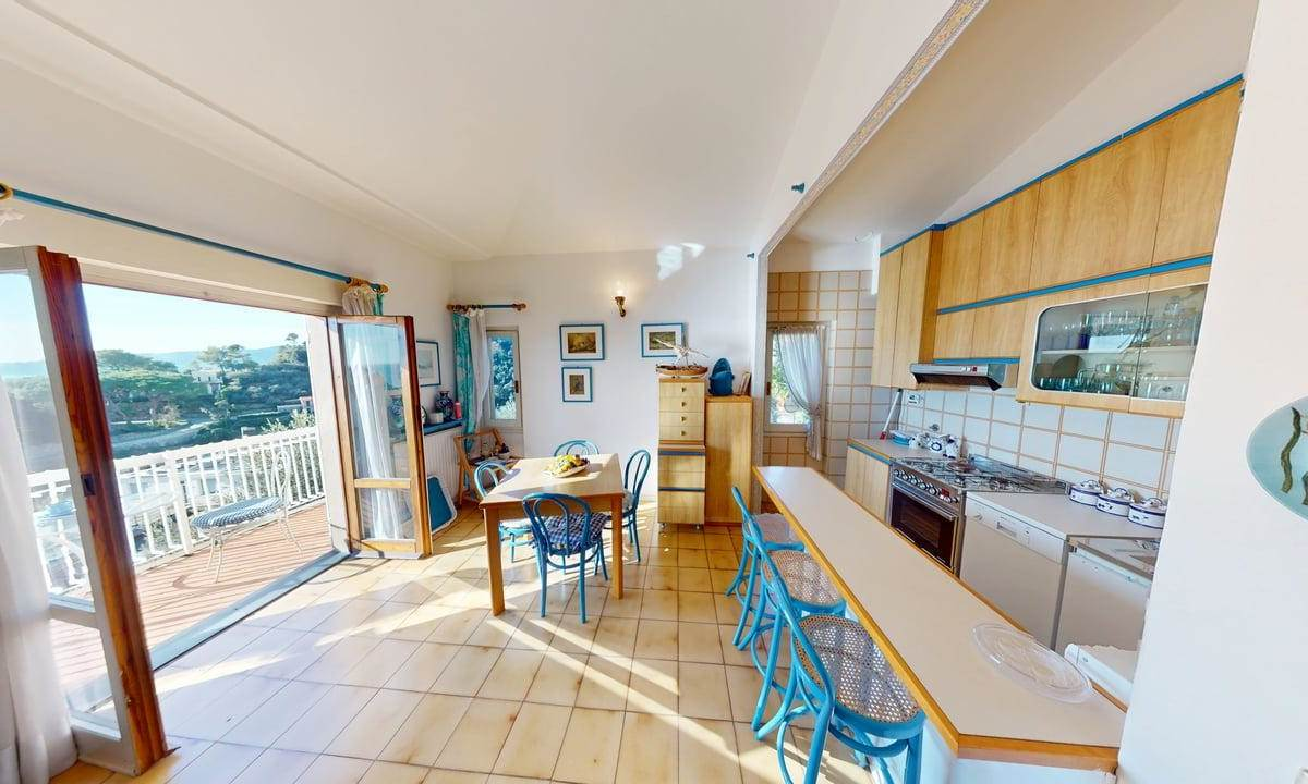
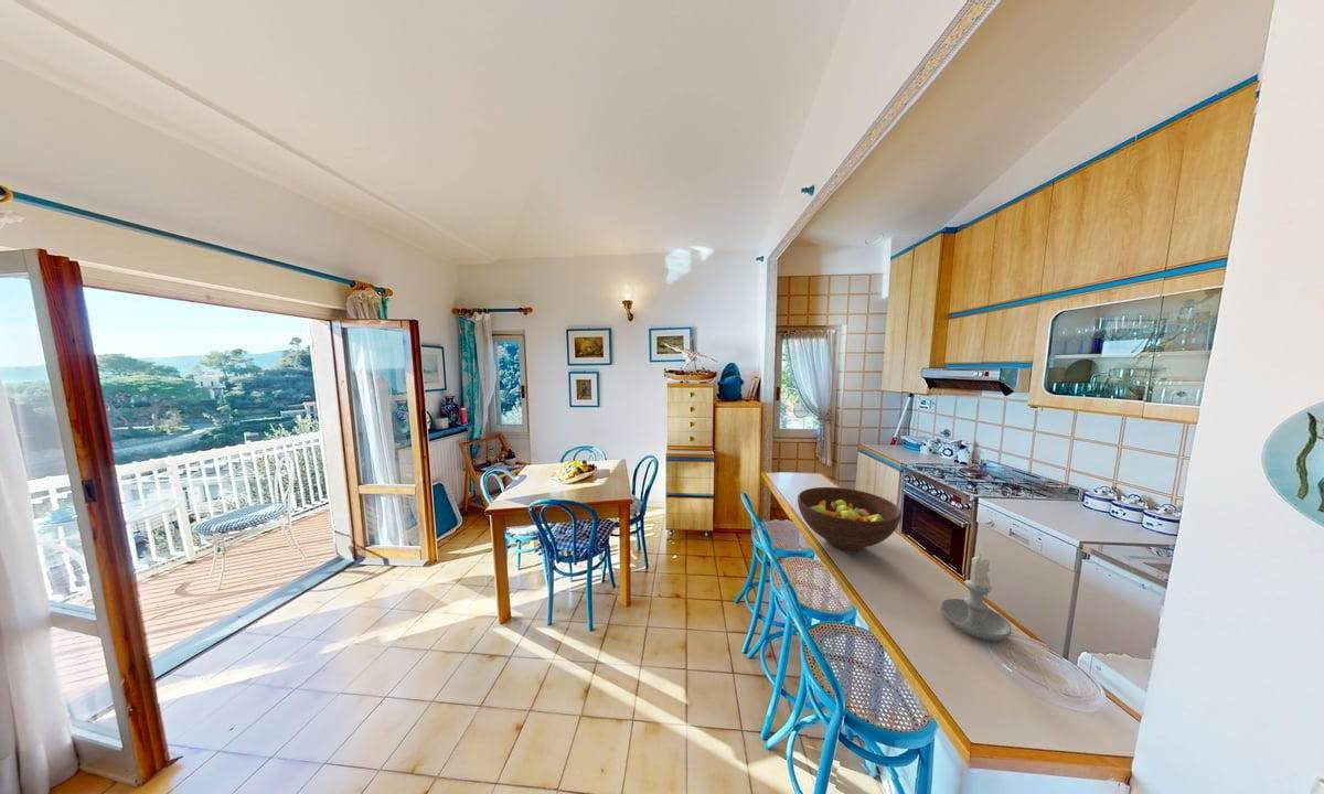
+ fruit bowl [797,486,903,551]
+ candle [940,554,1013,642]
